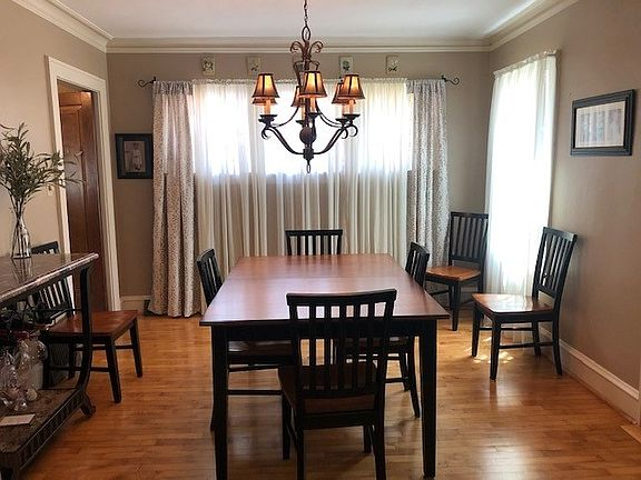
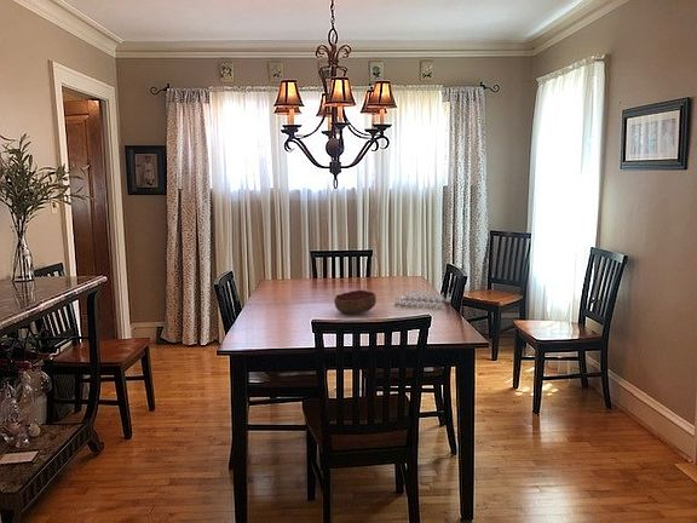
+ decorative bowl [333,289,378,315]
+ candle holder [393,289,451,310]
